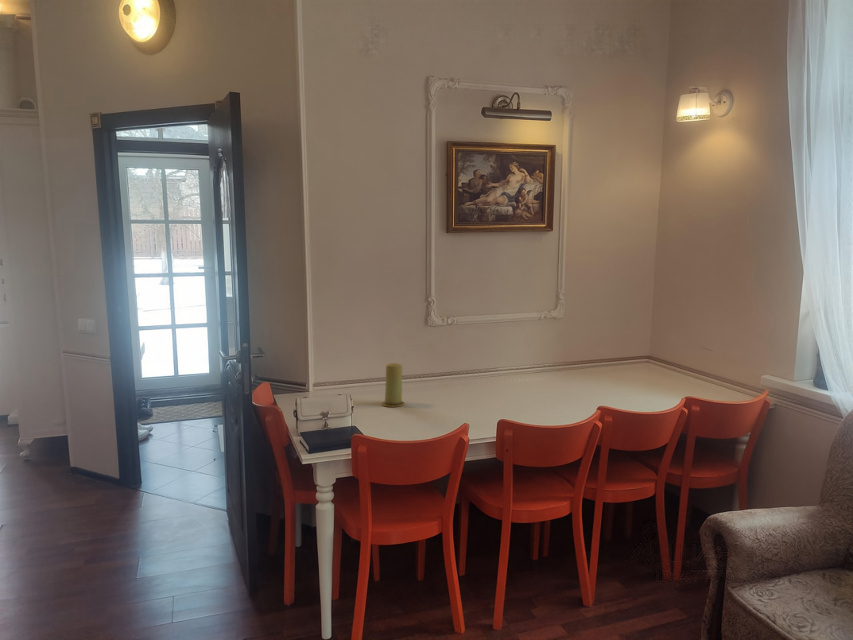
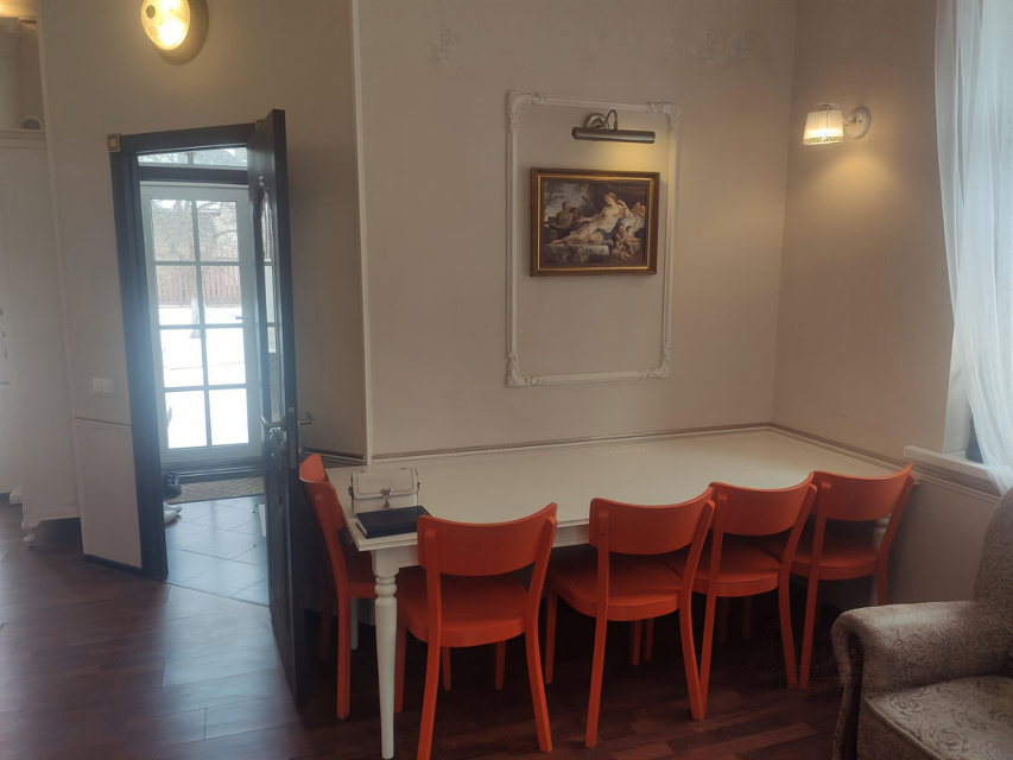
- candle [381,362,406,408]
